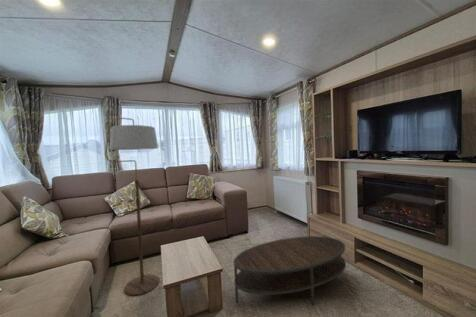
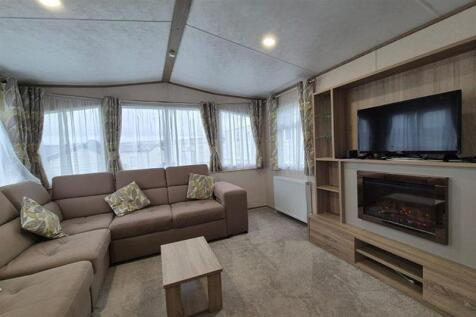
- floor lamp [104,117,160,297]
- coffee table [232,235,347,307]
